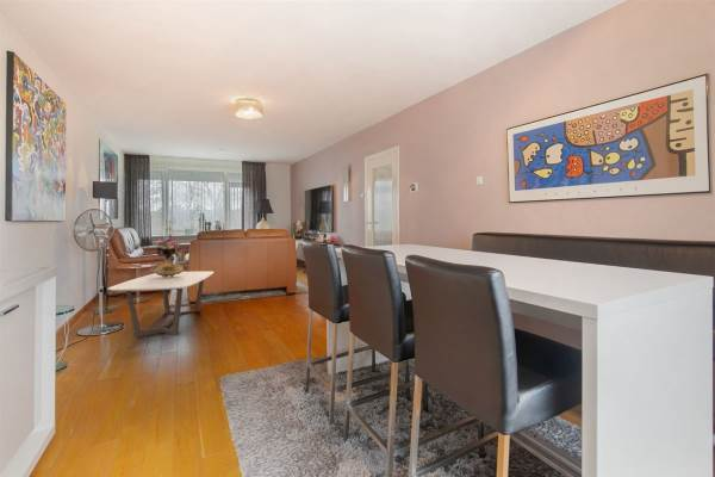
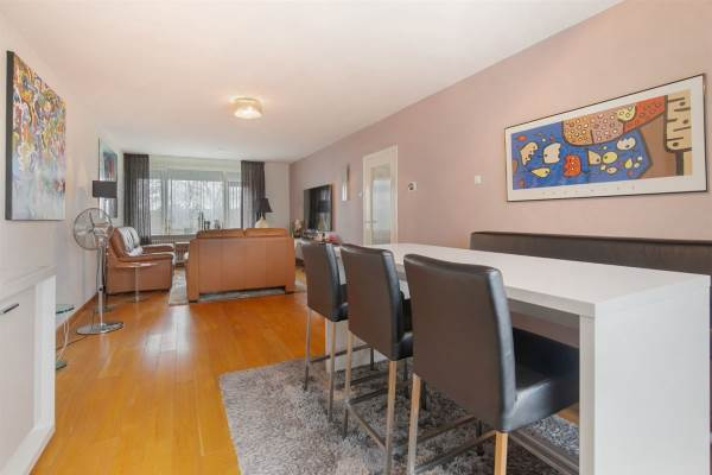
- bouquet [149,234,187,277]
- coffee table [106,271,214,337]
